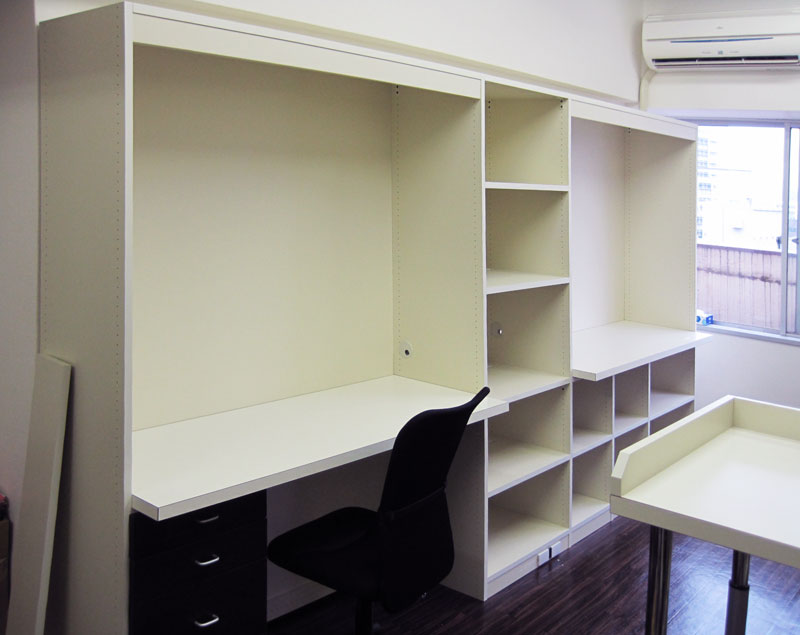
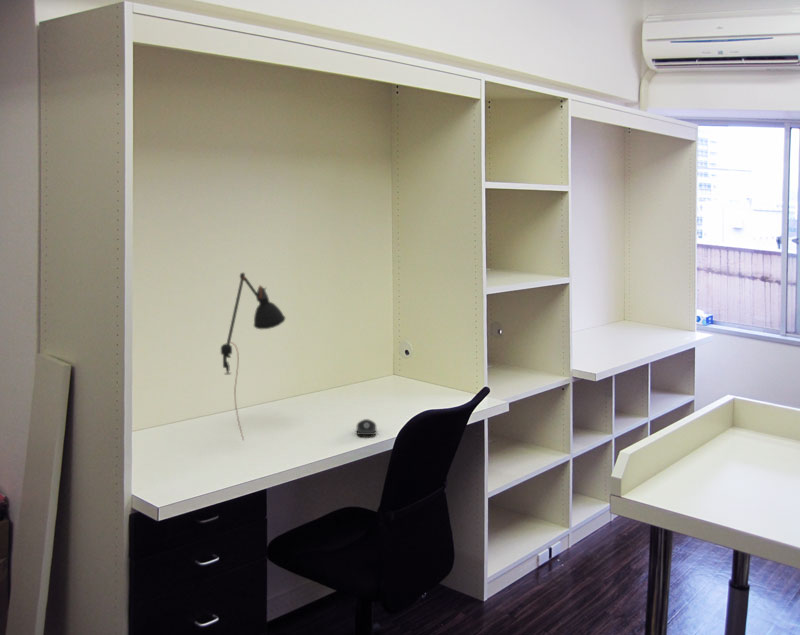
+ desk lamp [220,272,286,441]
+ computer mouse [356,418,377,436]
